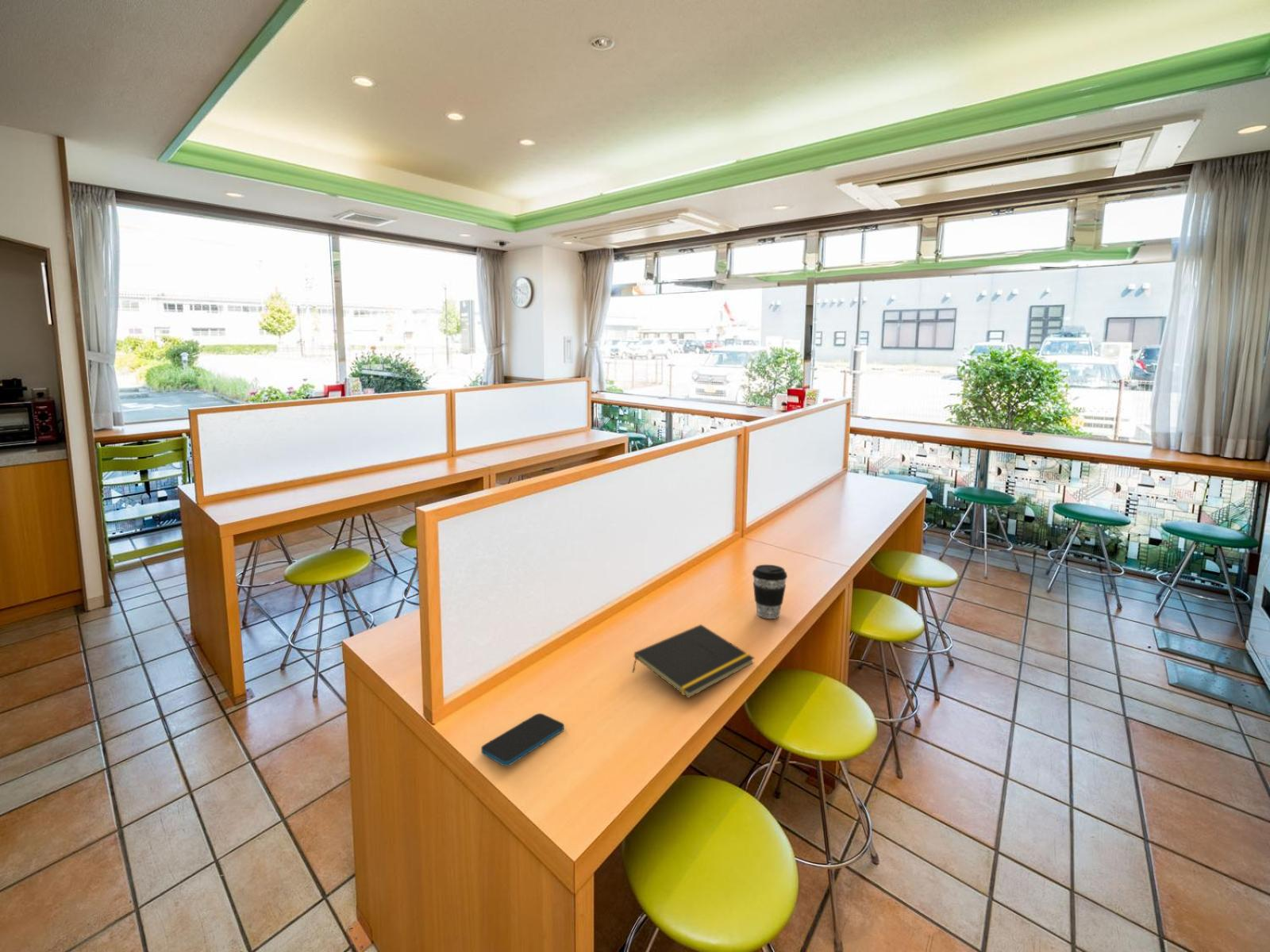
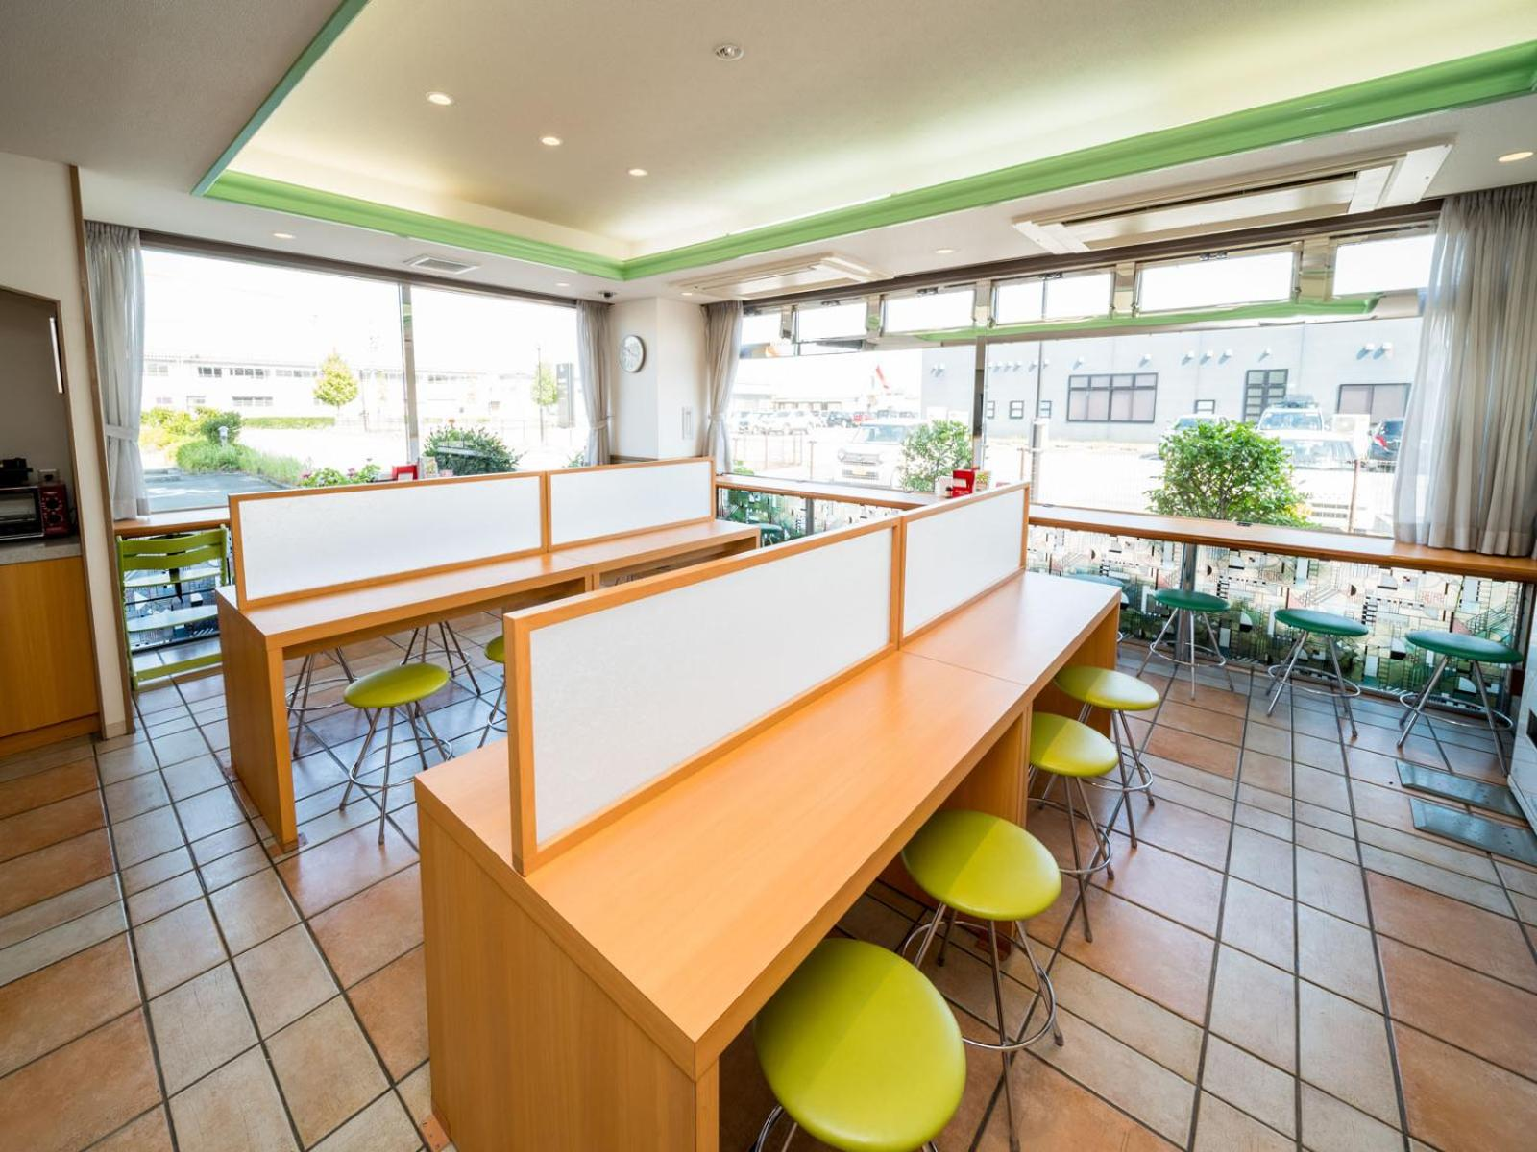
- notepad [632,624,755,699]
- smartphone [480,712,565,766]
- coffee cup [752,564,788,620]
